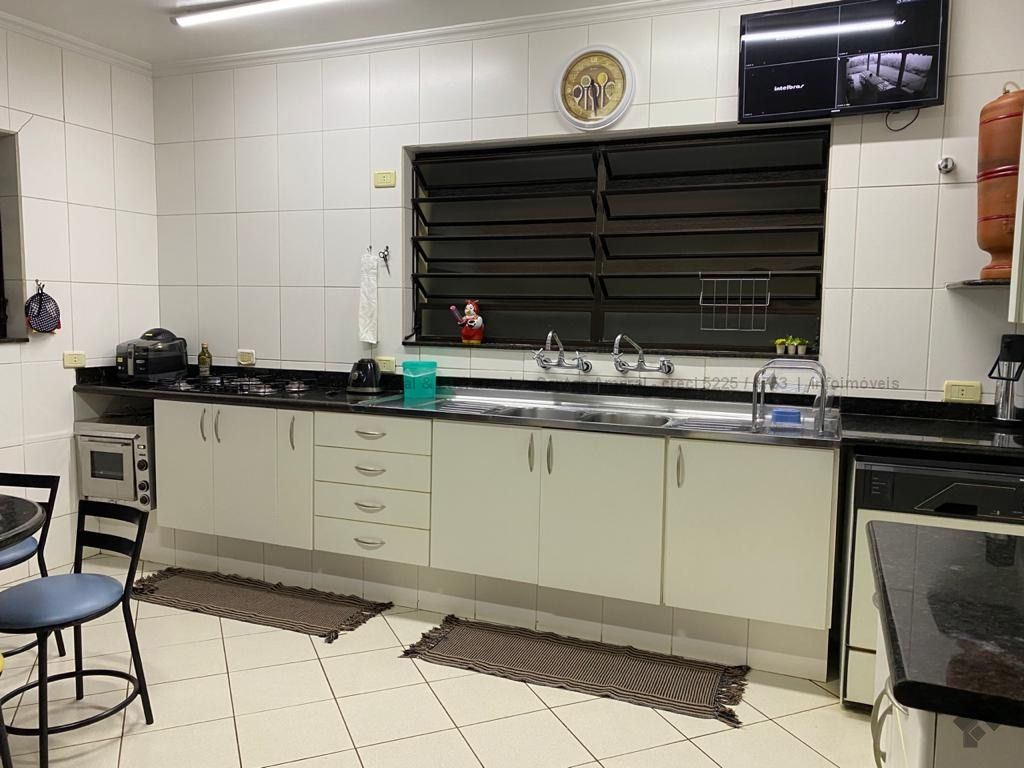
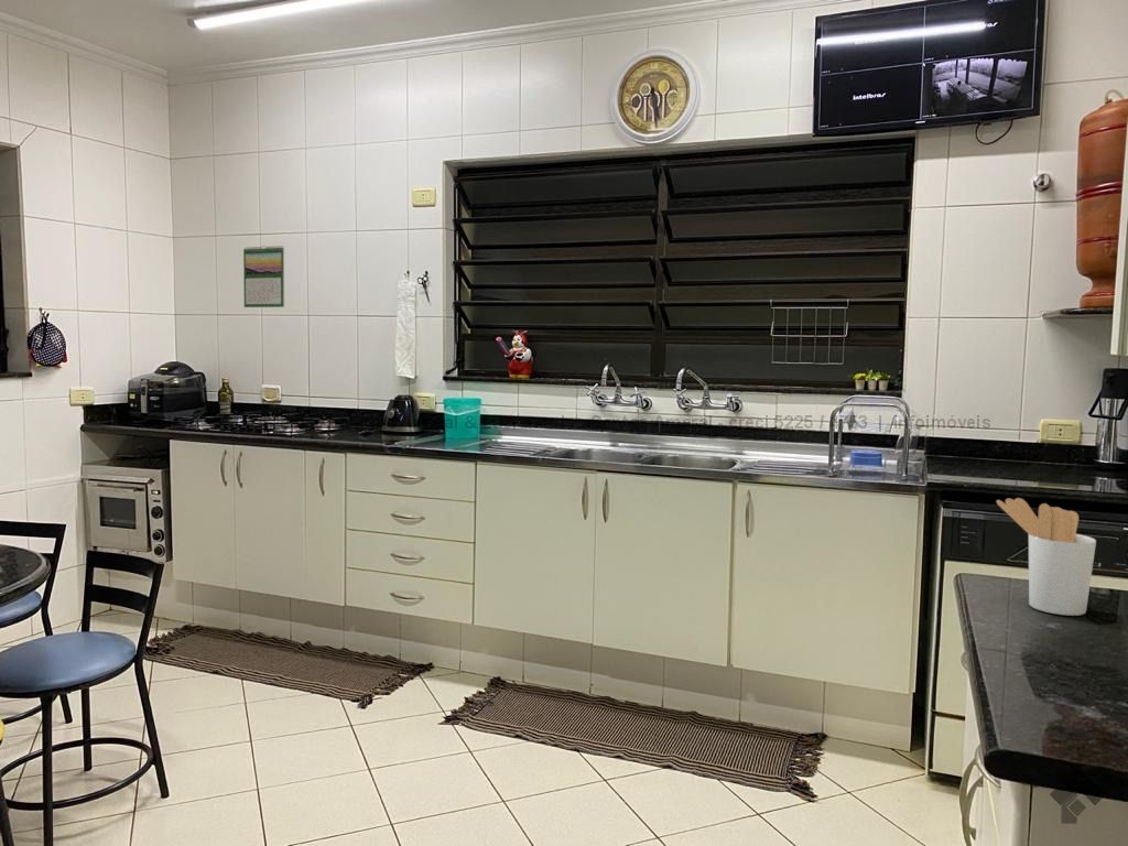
+ utensil holder [996,497,1097,617]
+ calendar [242,245,285,308]
